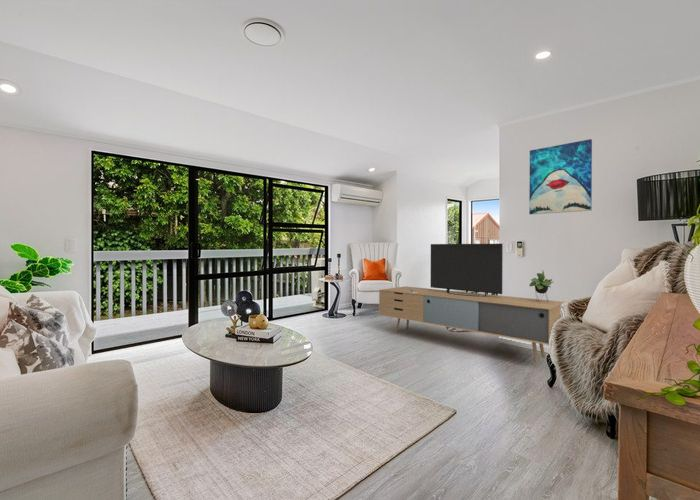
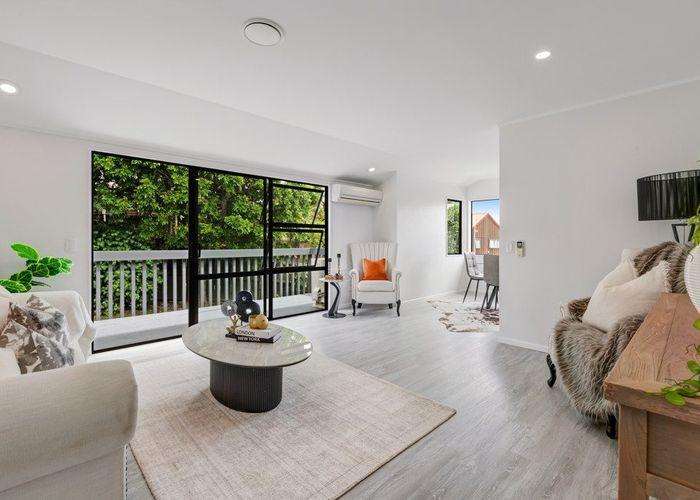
- wall art [528,138,593,215]
- media console [378,243,565,364]
